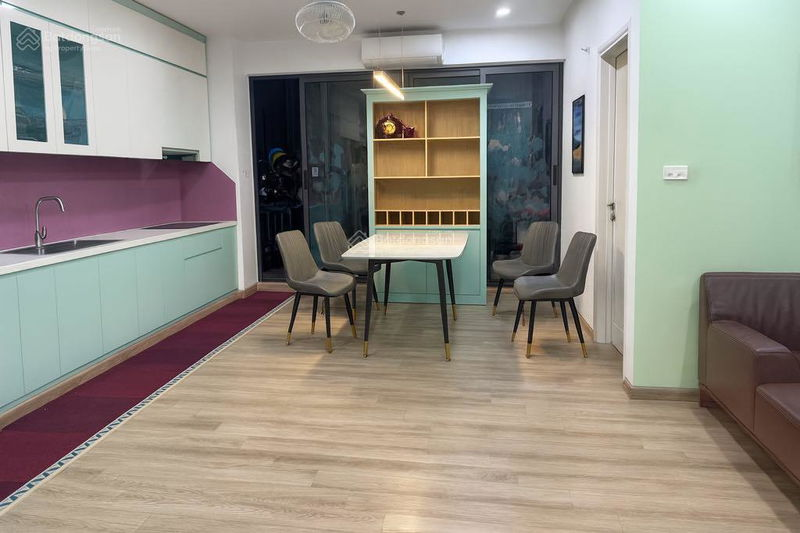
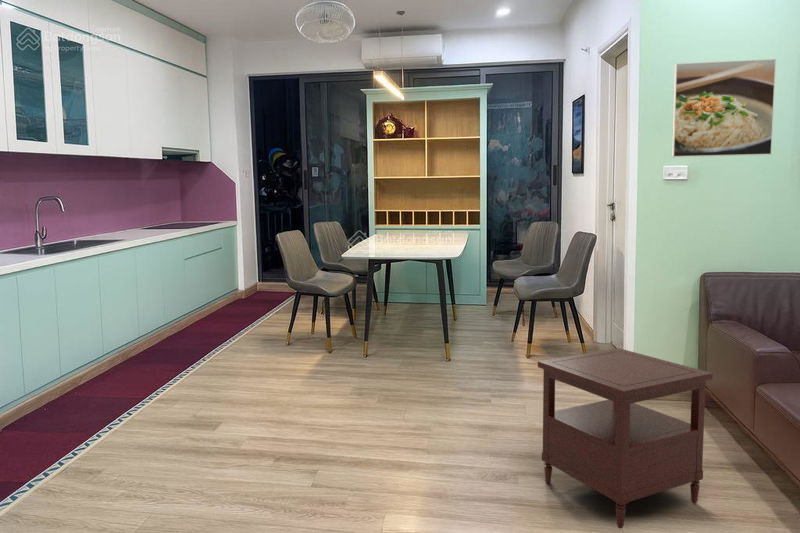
+ side table [537,347,714,529]
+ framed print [671,58,777,158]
